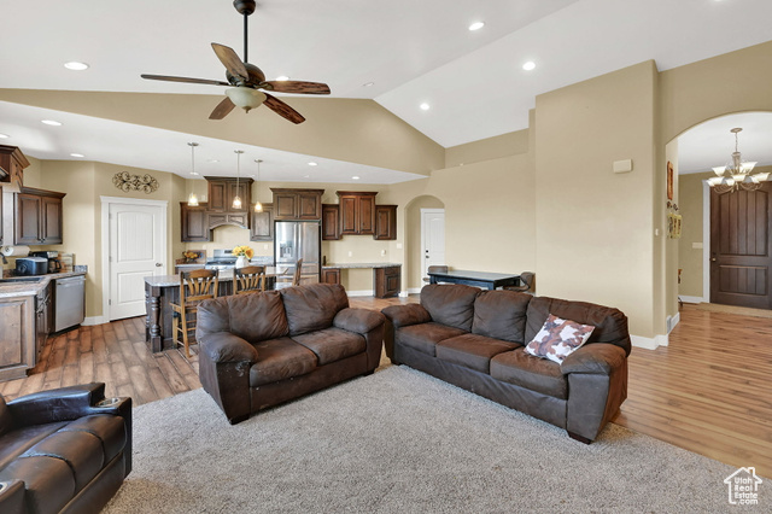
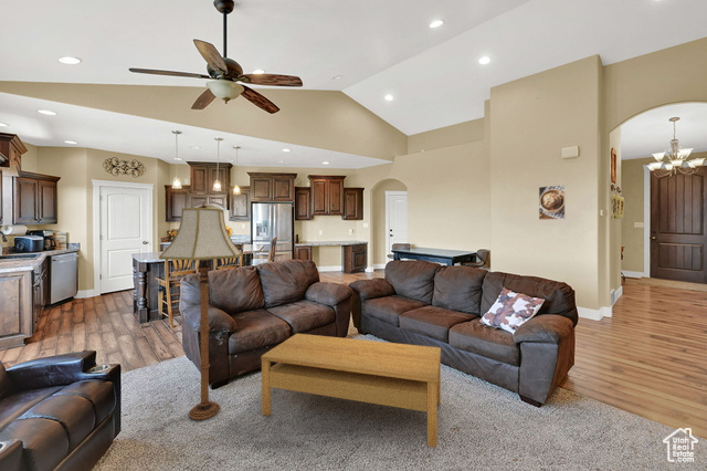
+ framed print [538,184,567,221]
+ floor lamp [158,201,243,421]
+ coffee table [260,333,442,449]
